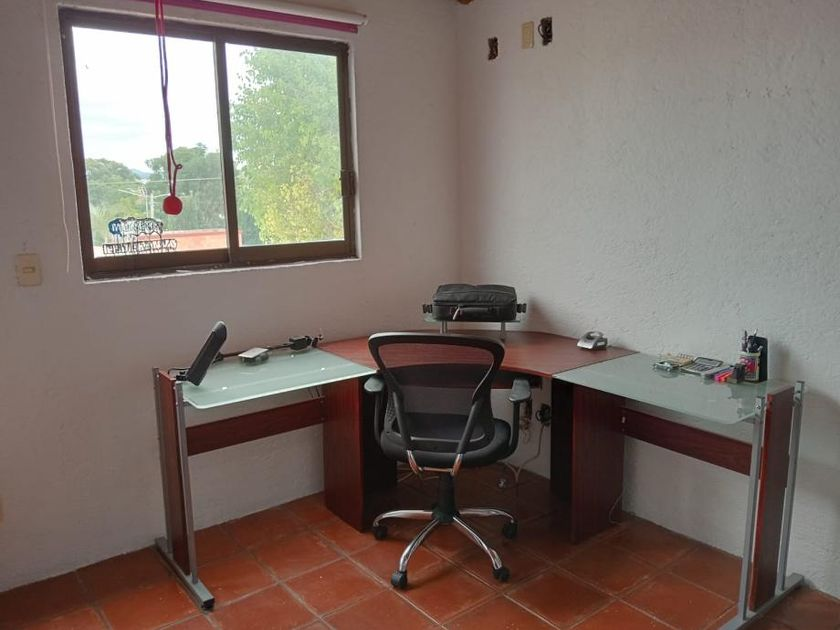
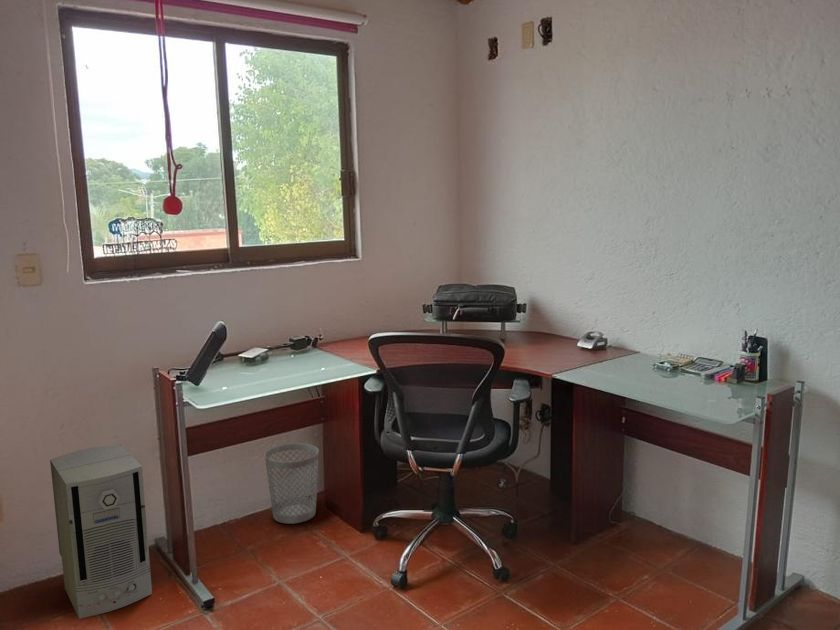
+ wastebasket [264,442,320,525]
+ air purifier [49,444,153,620]
